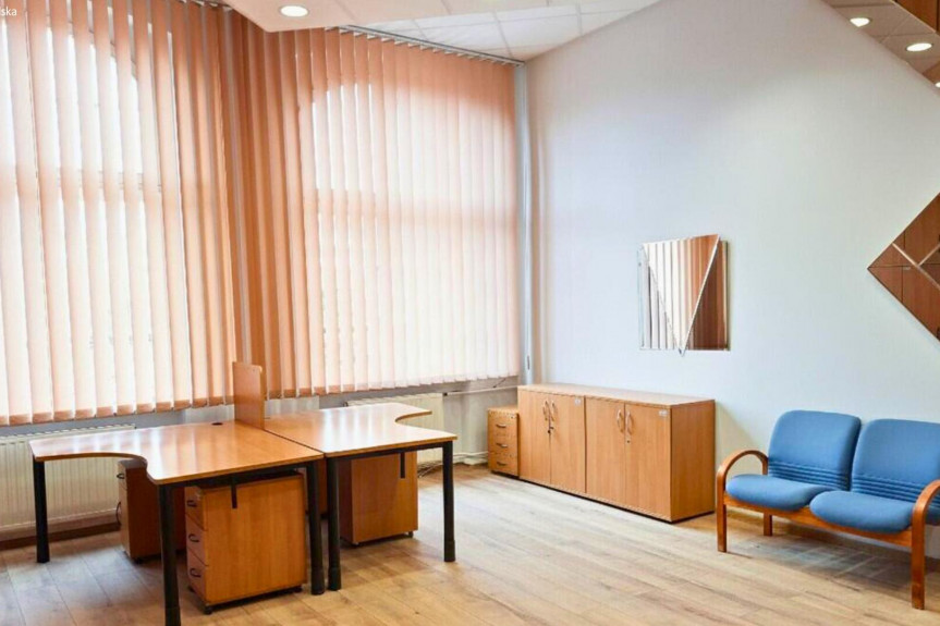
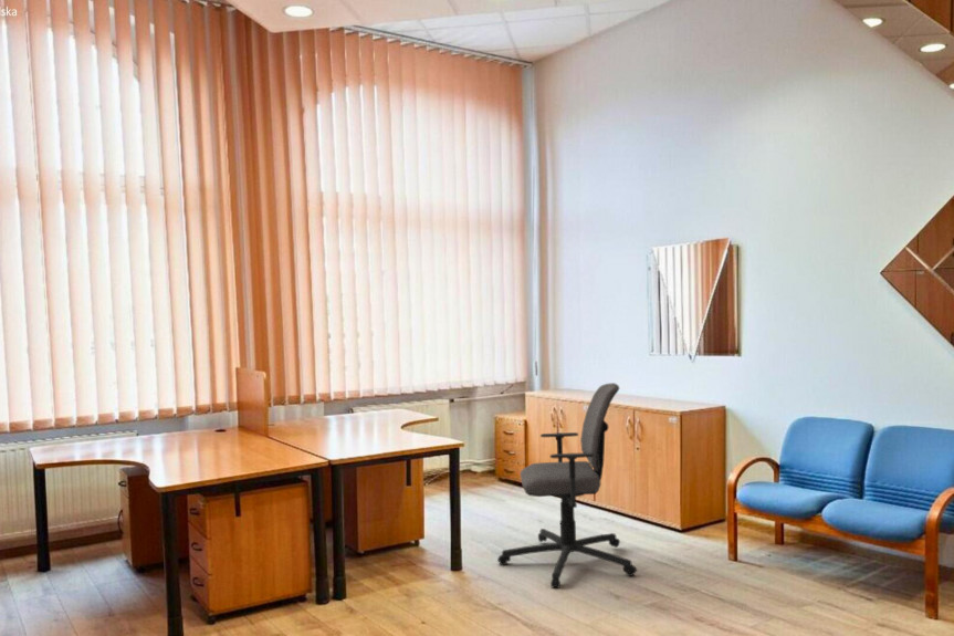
+ office chair [496,382,638,590]
